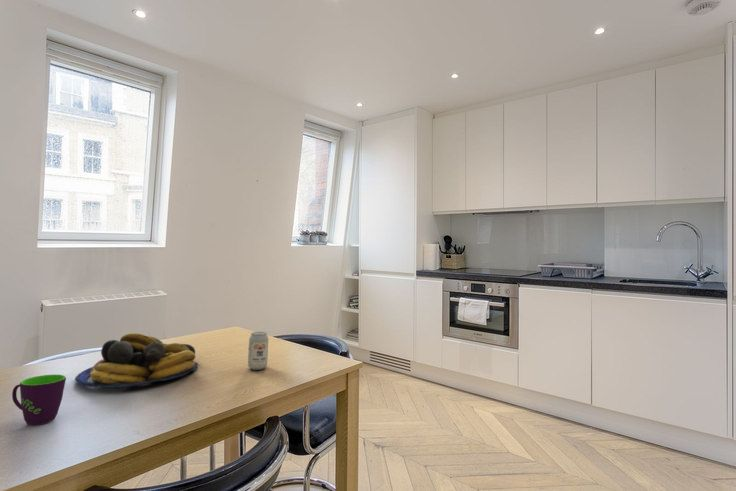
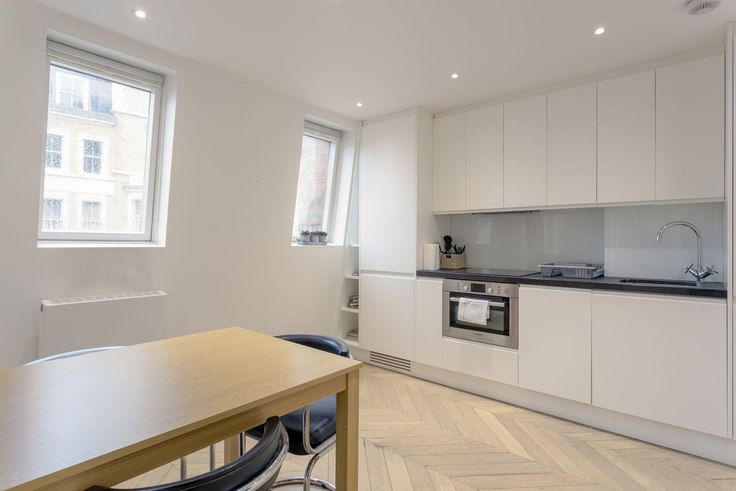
- beverage can [247,331,269,371]
- mug [11,374,67,426]
- fruit bowl [74,332,199,389]
